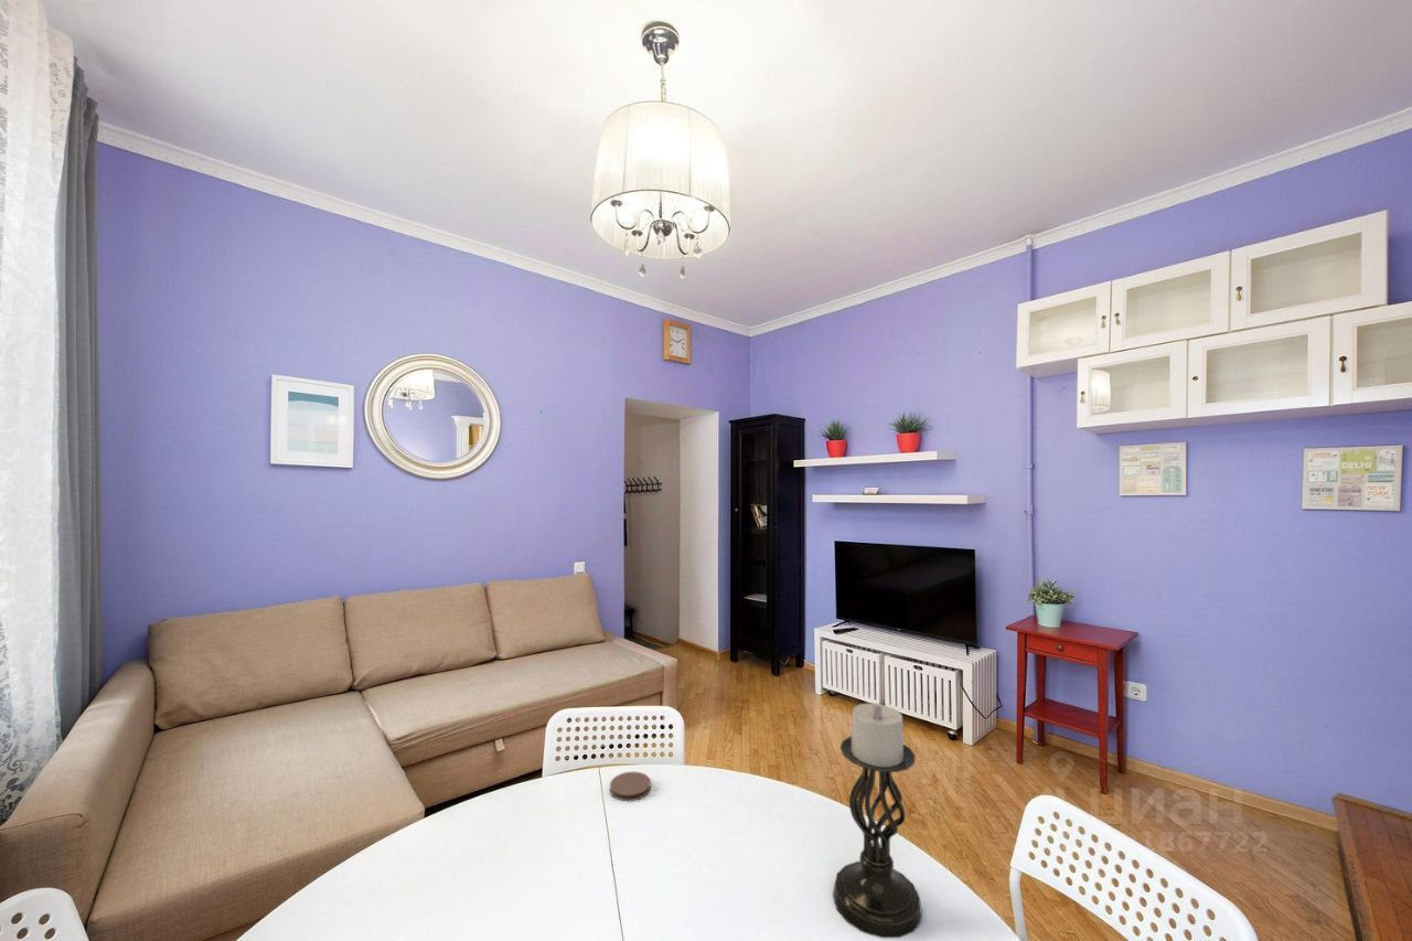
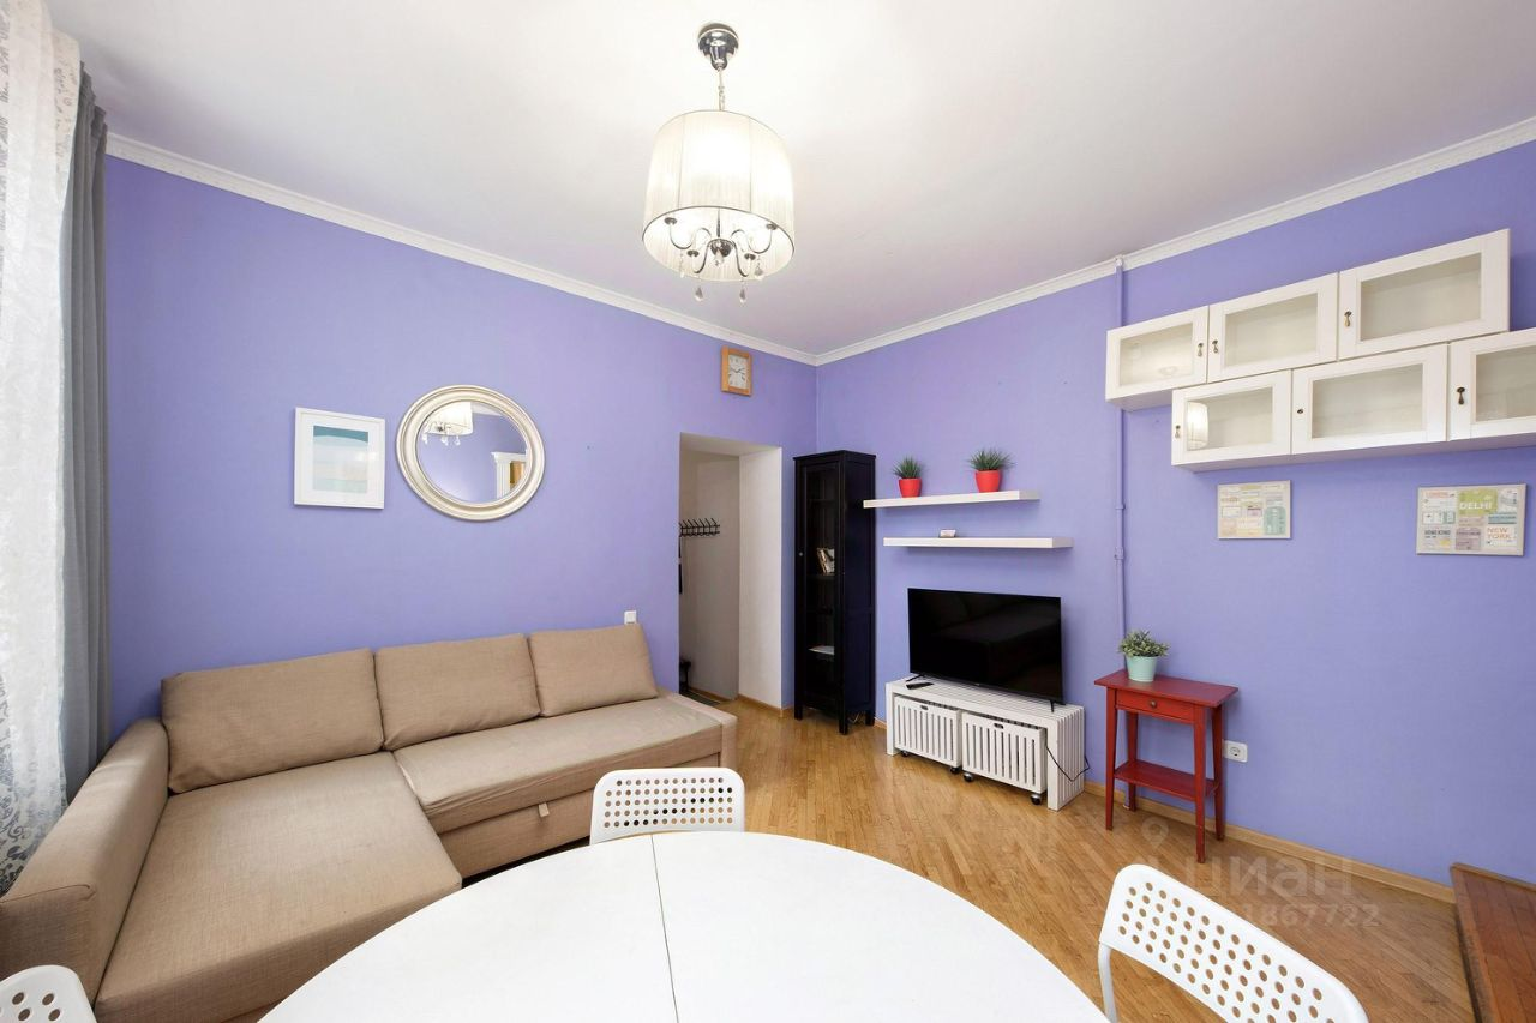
- coaster [609,771,652,802]
- candle holder [832,703,922,939]
